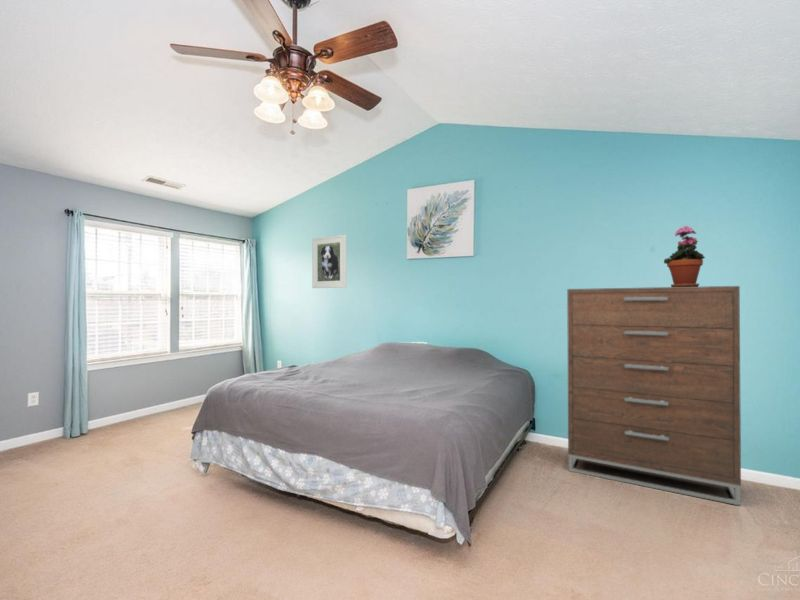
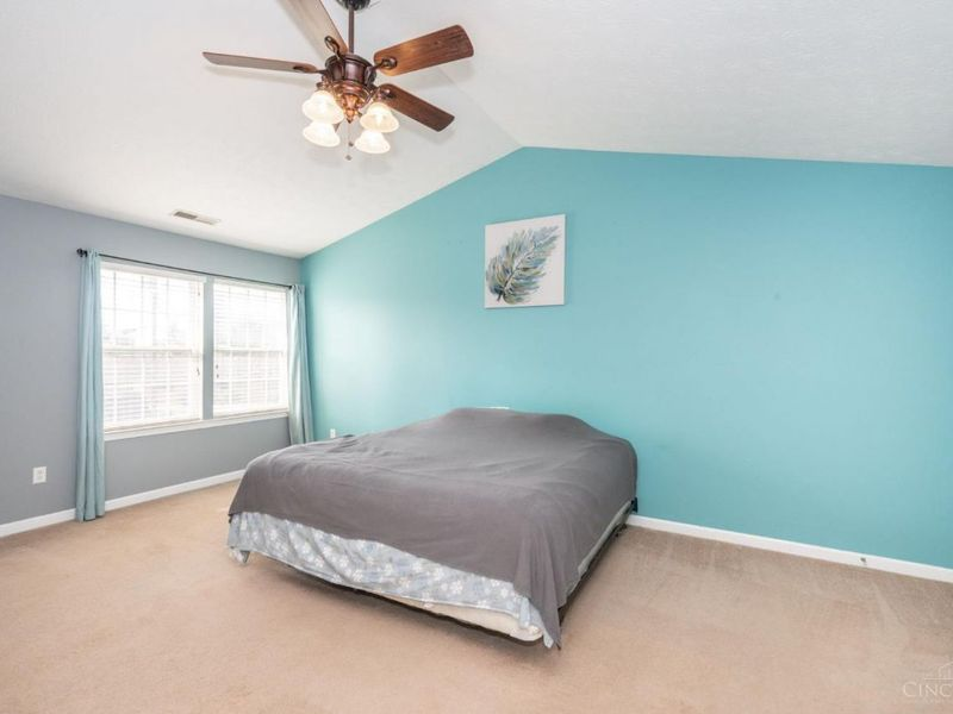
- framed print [311,234,347,289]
- potted plant [663,225,706,287]
- dresser [566,285,742,506]
